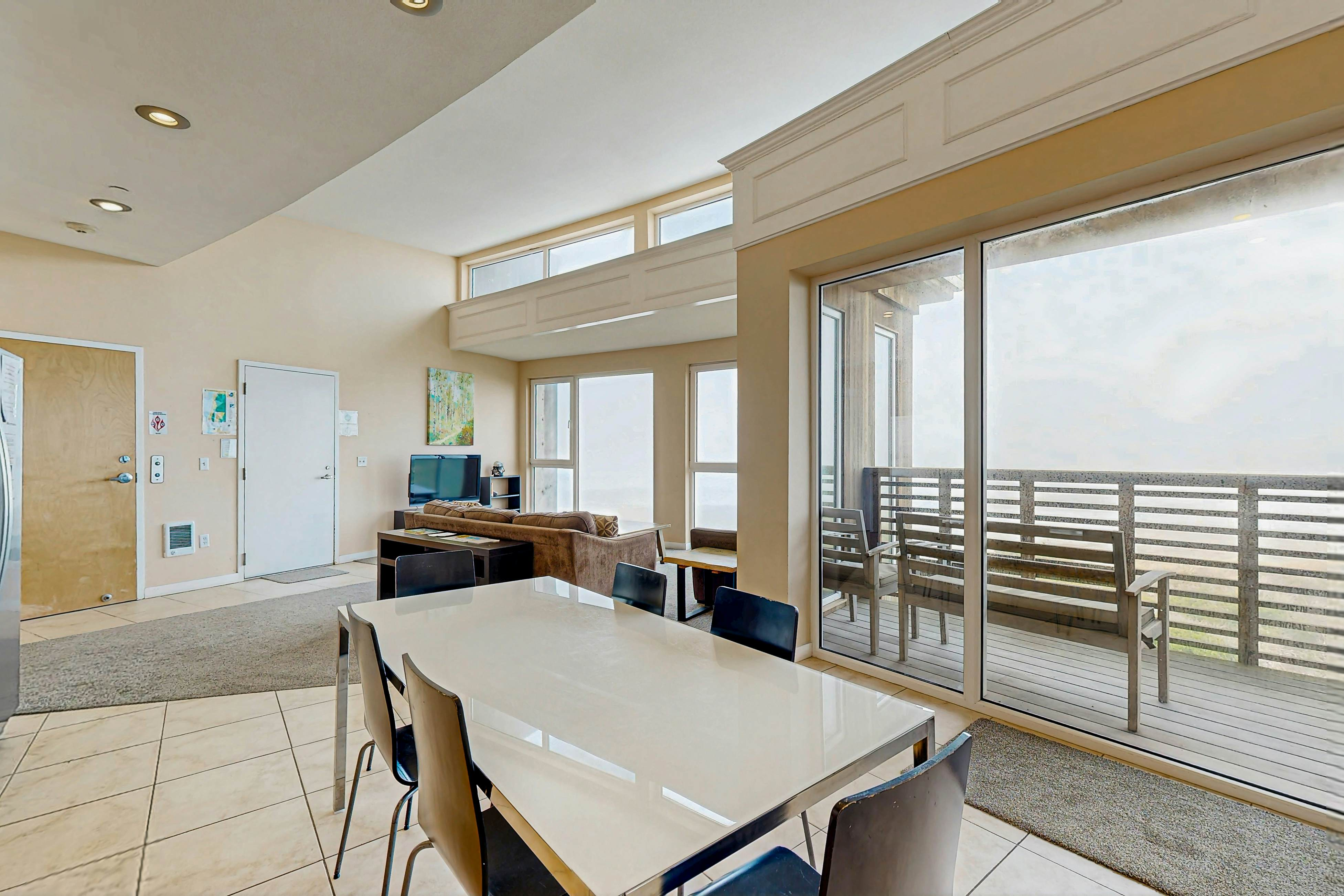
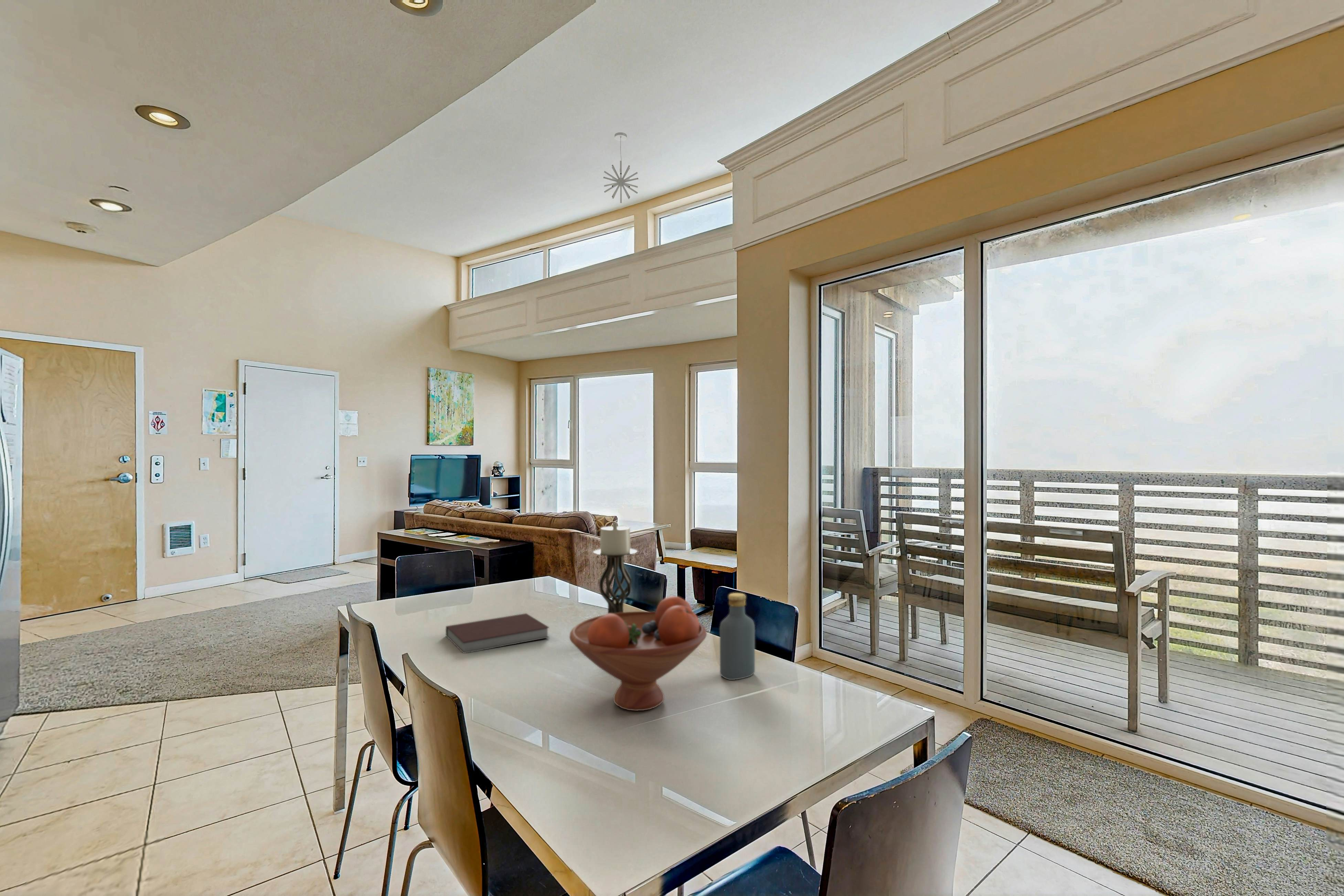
+ candle holder [593,522,638,614]
+ fruit bowl [569,596,707,711]
+ vodka [719,593,755,680]
+ pendant light [603,132,639,203]
+ notebook [445,613,550,654]
